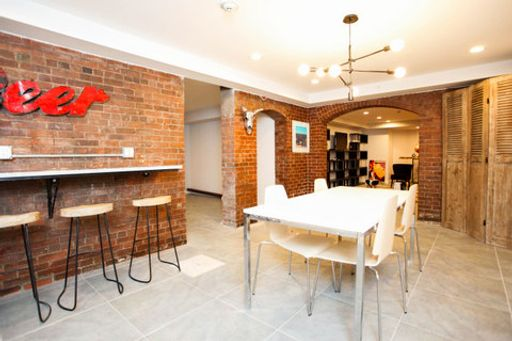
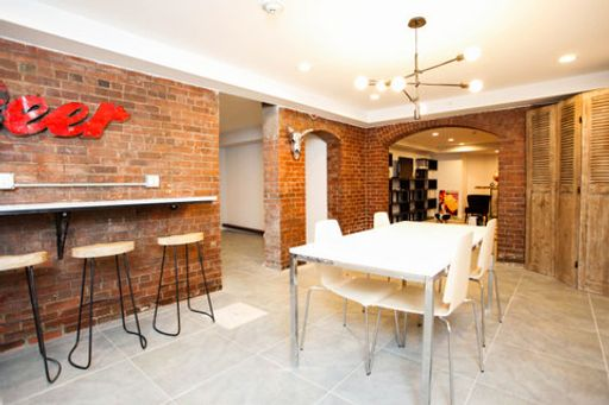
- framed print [291,119,310,154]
